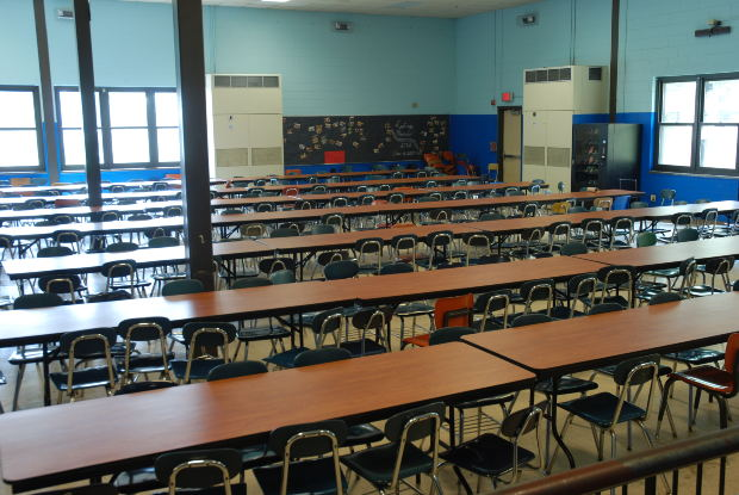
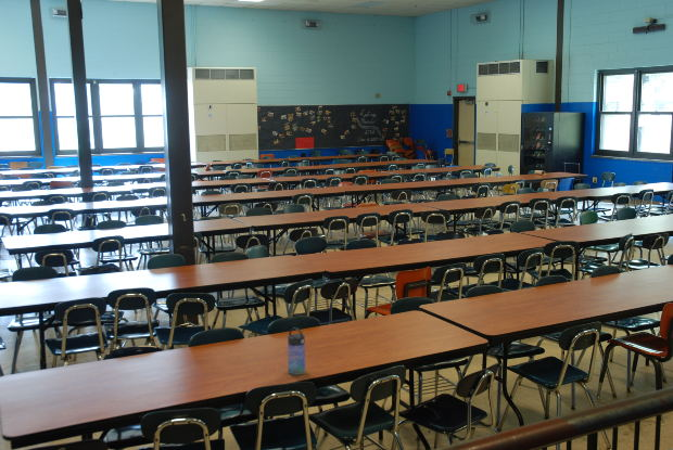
+ water bottle [287,326,306,376]
